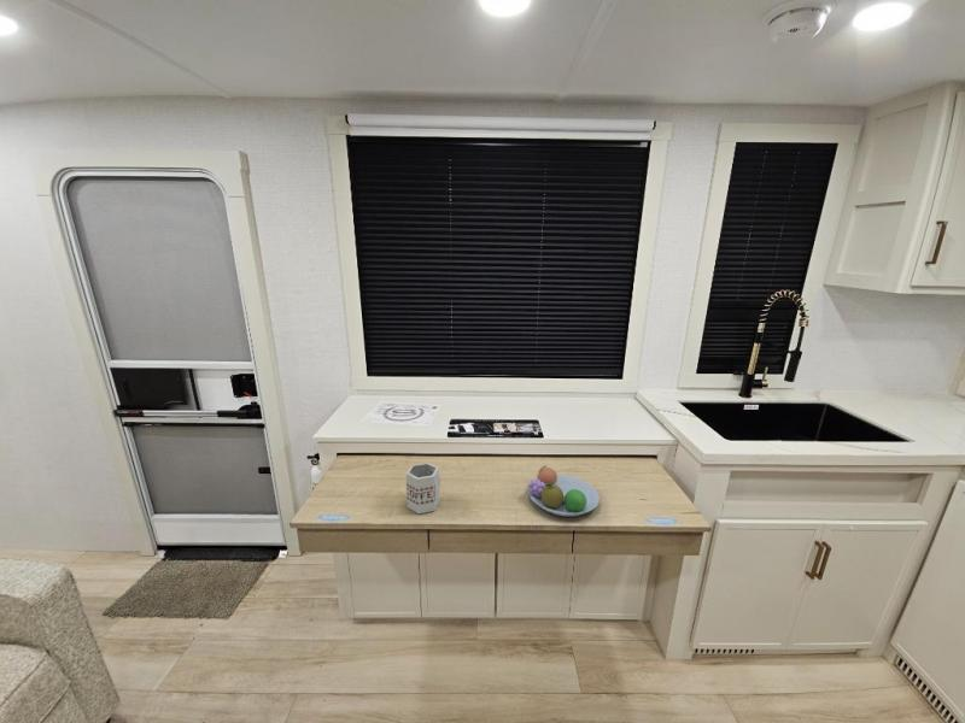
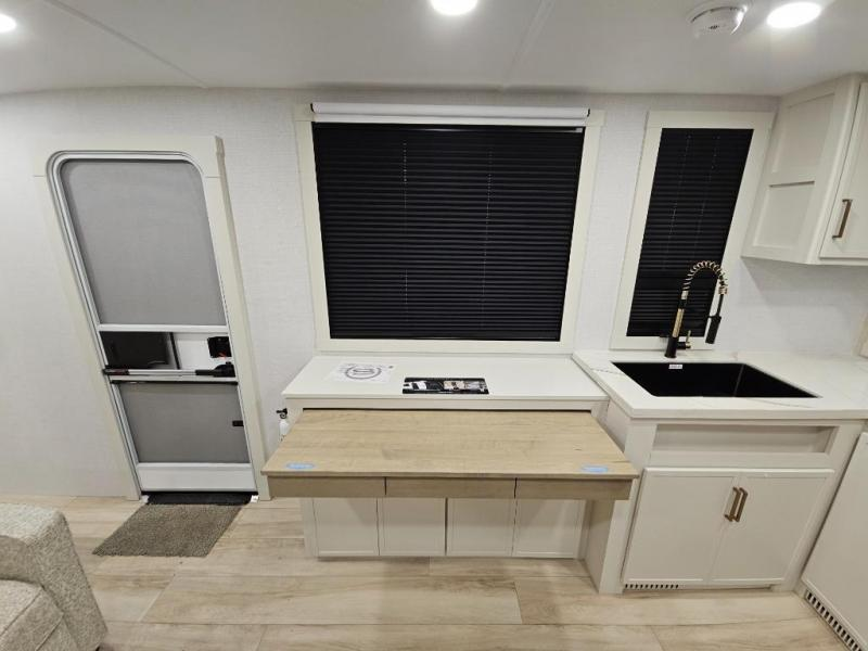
- fruit bowl [527,464,601,518]
- mug [405,462,441,515]
